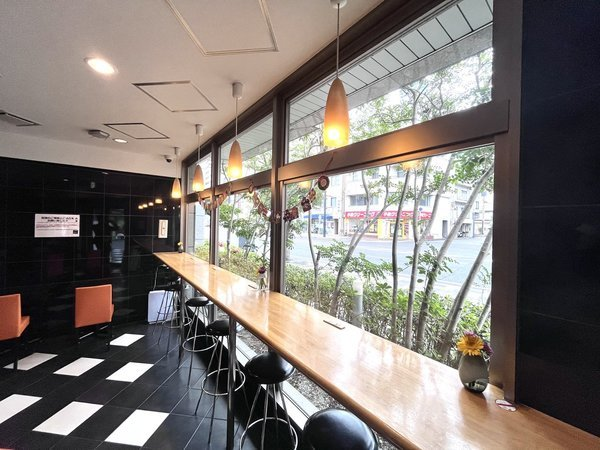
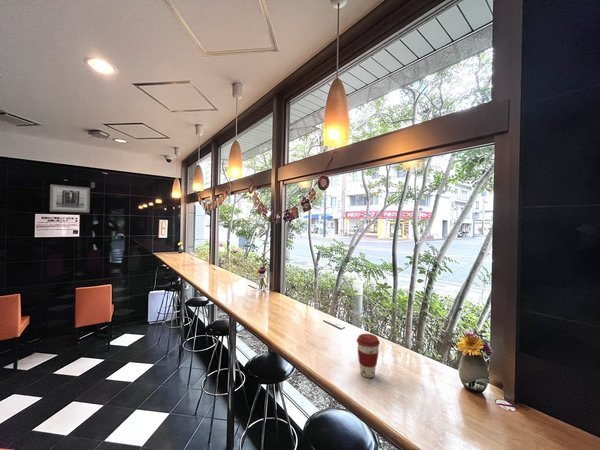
+ coffee cup [356,333,381,378]
+ wall art [49,184,91,214]
